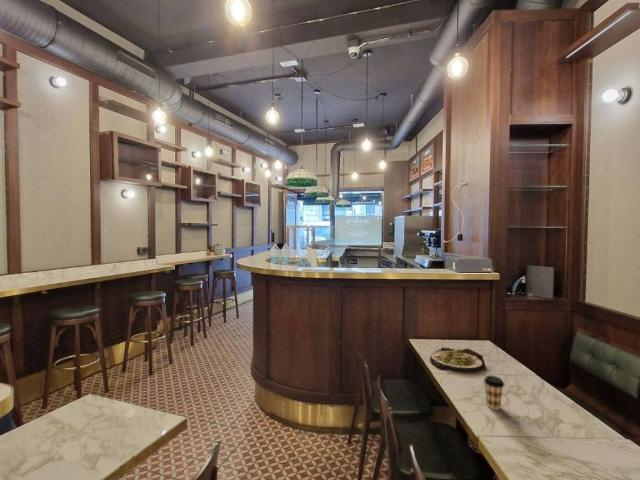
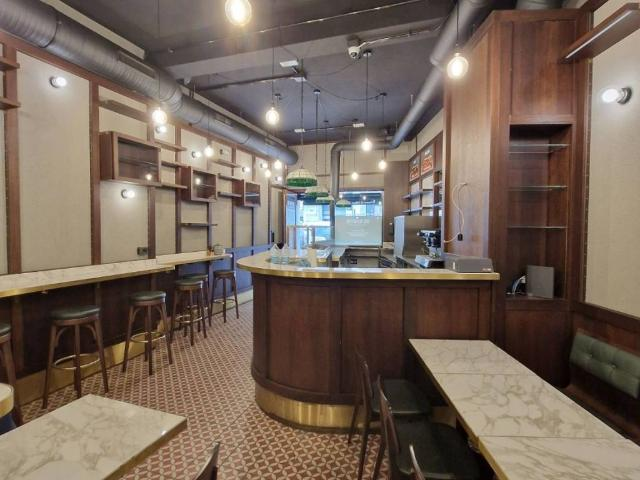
- salad plate [429,346,487,374]
- coffee cup [483,375,505,411]
